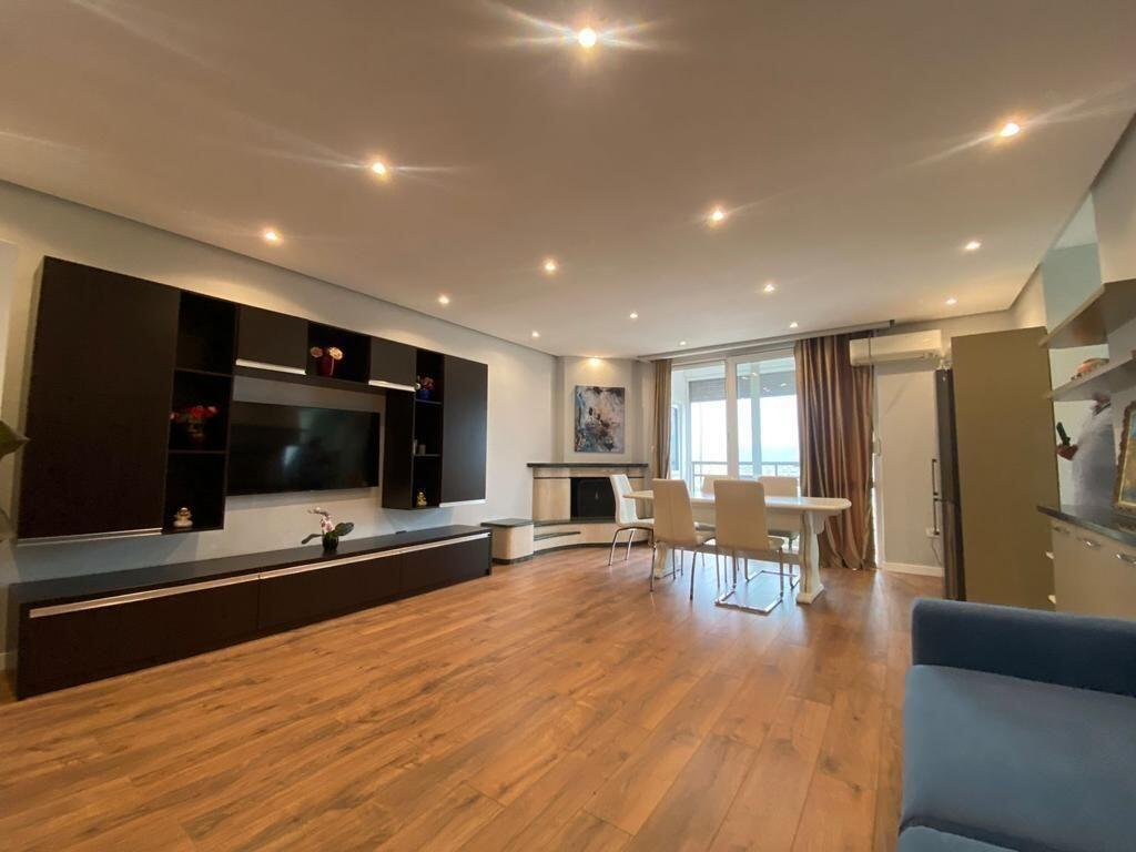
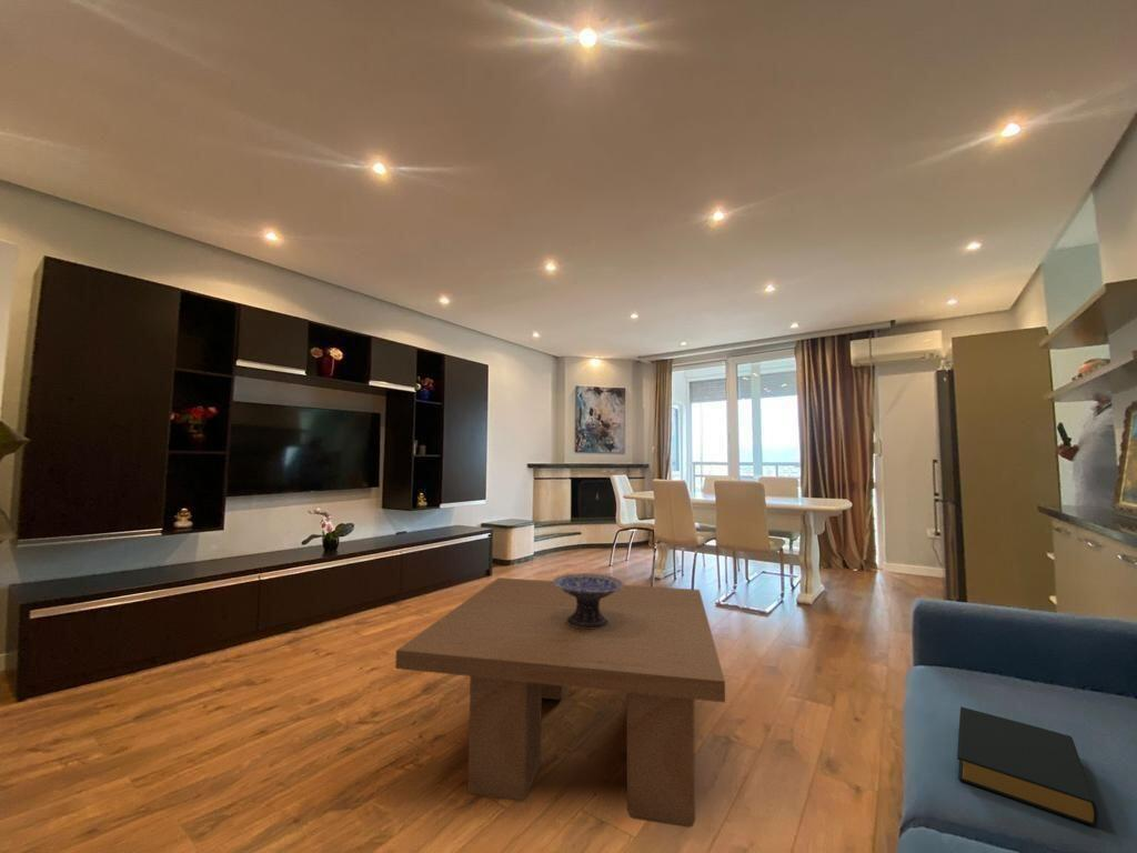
+ coffee table [394,576,726,829]
+ hardback book [956,705,1099,827]
+ decorative bowl [552,572,625,629]
